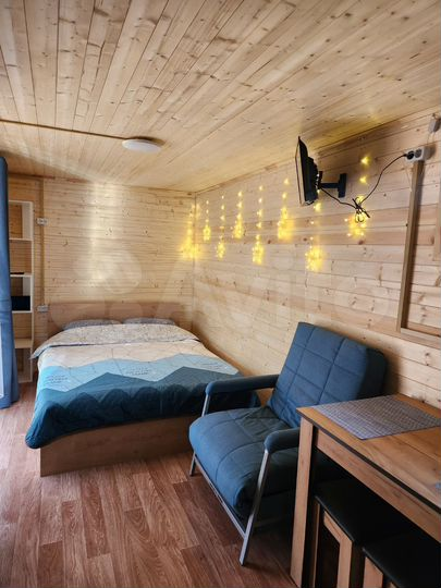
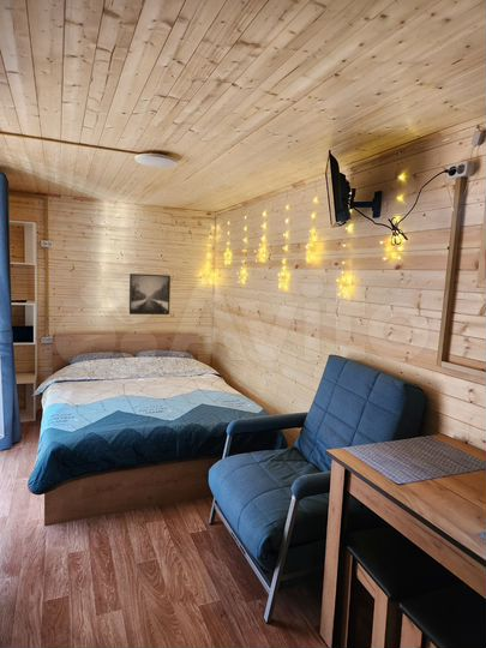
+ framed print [128,272,172,316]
